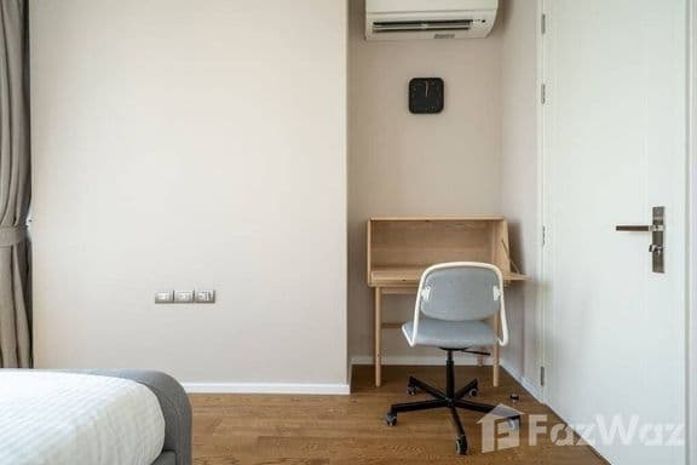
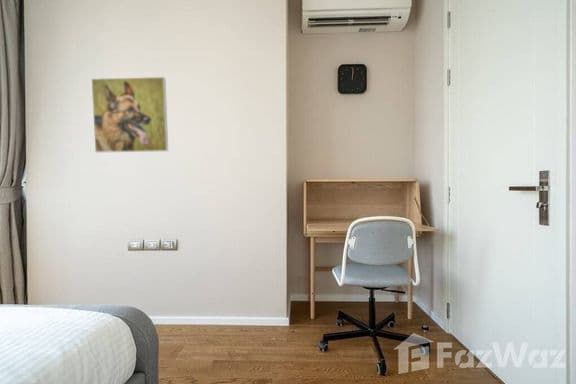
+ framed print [90,76,169,153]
